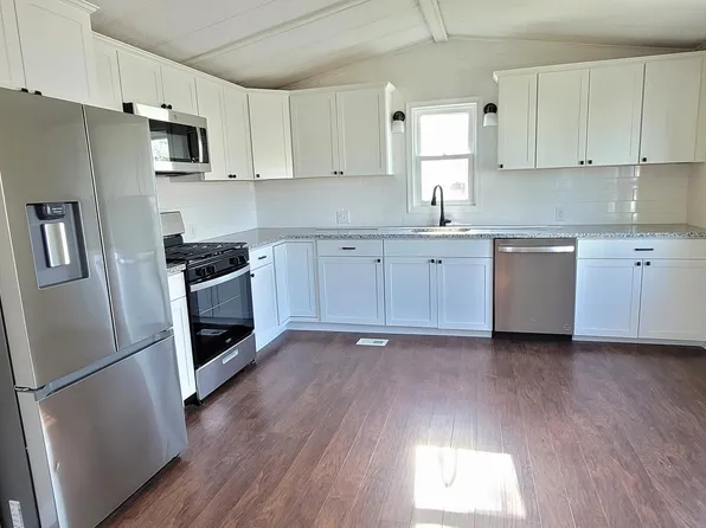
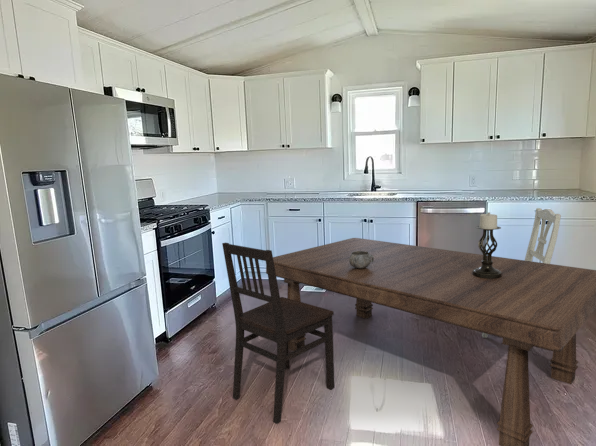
+ dining chair [481,207,562,339]
+ dining table [265,237,596,446]
+ decorative bowl [349,251,374,269]
+ candle holder [472,212,502,279]
+ dining chair [221,242,335,425]
